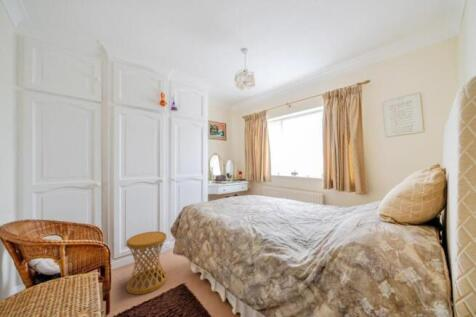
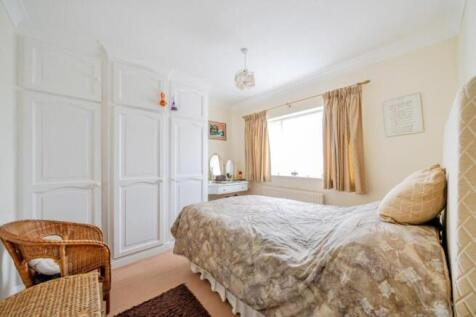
- side table [125,230,168,296]
